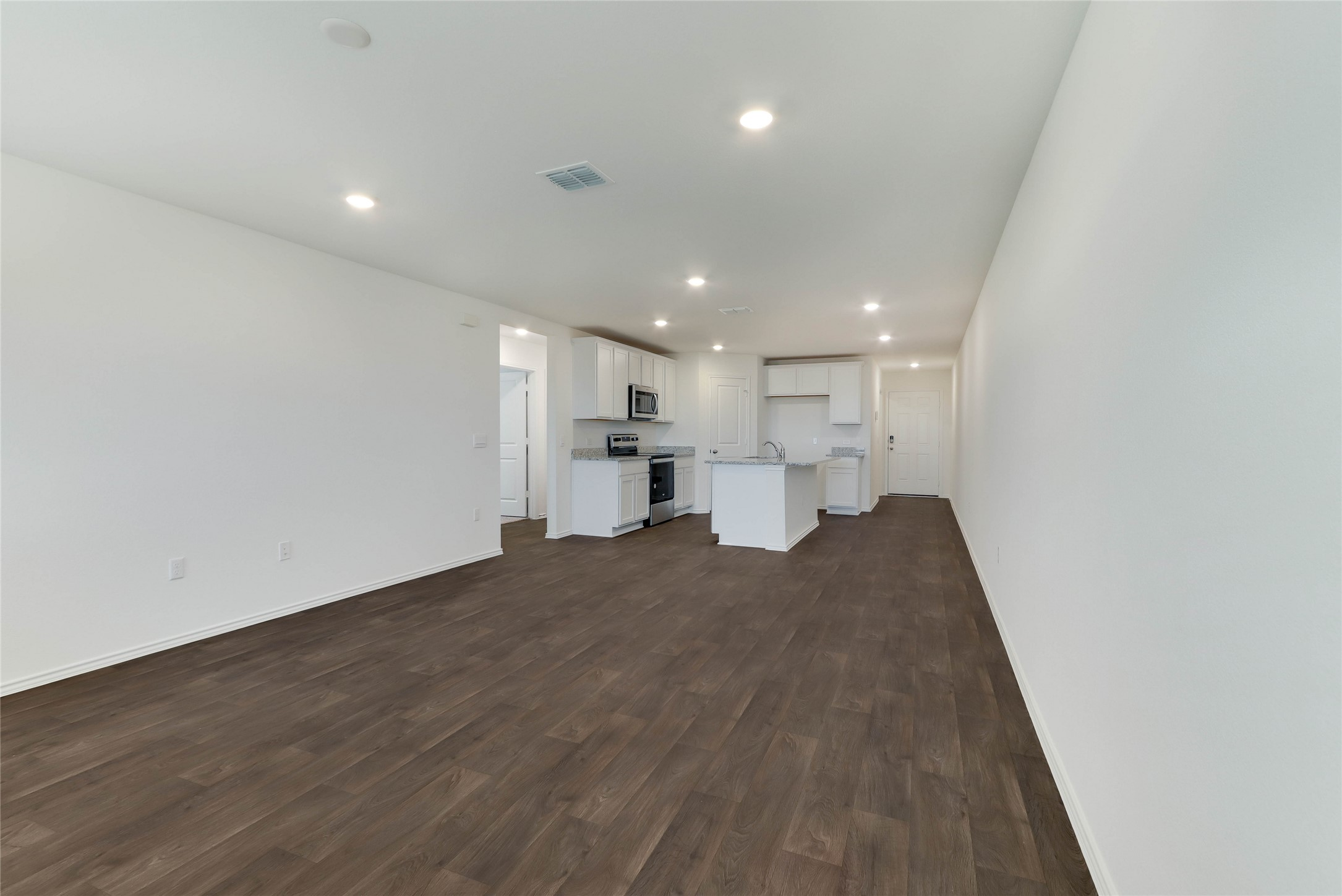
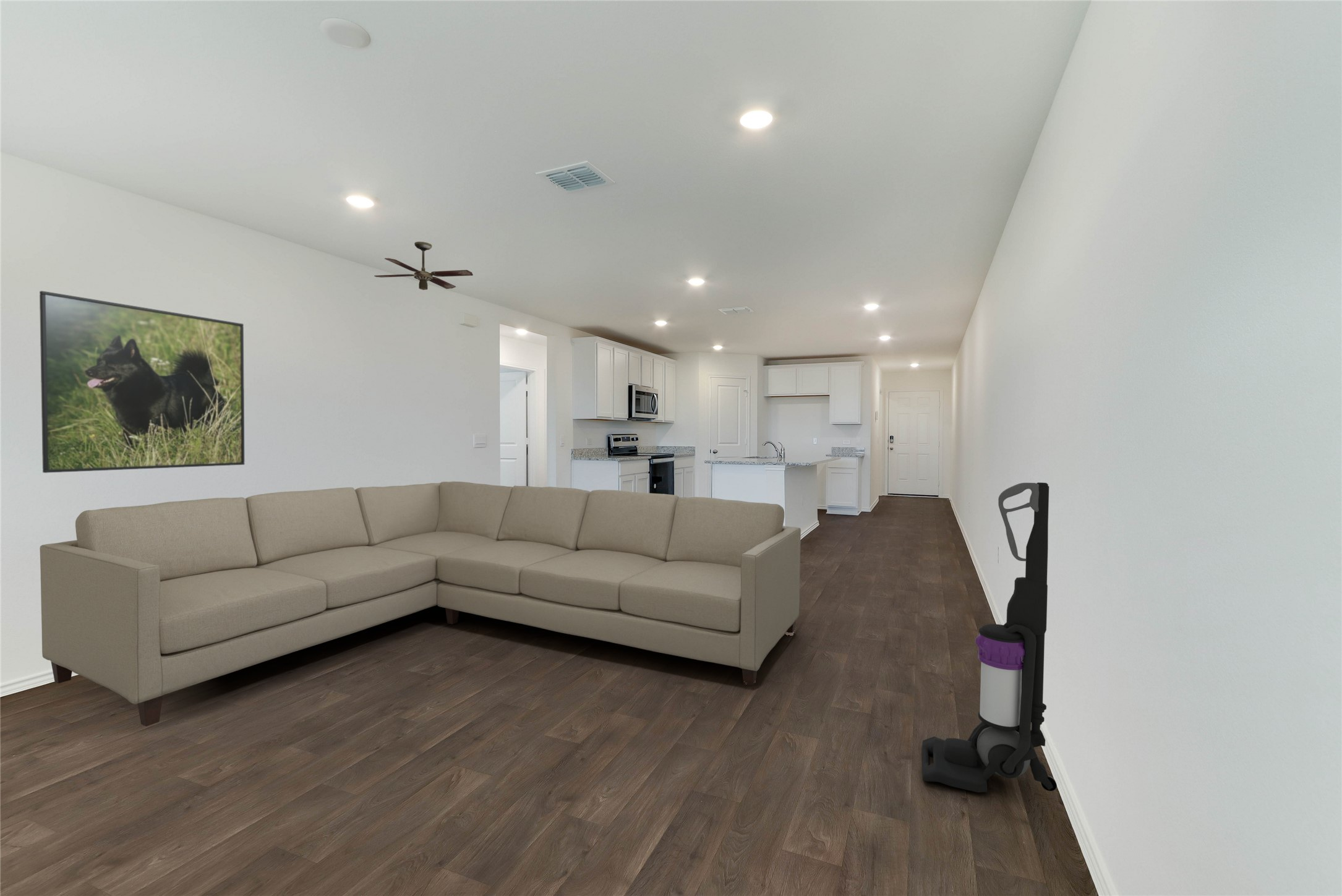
+ vacuum cleaner [921,482,1058,793]
+ ceiling fan [374,241,474,291]
+ sofa [39,481,801,727]
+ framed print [39,290,245,474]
